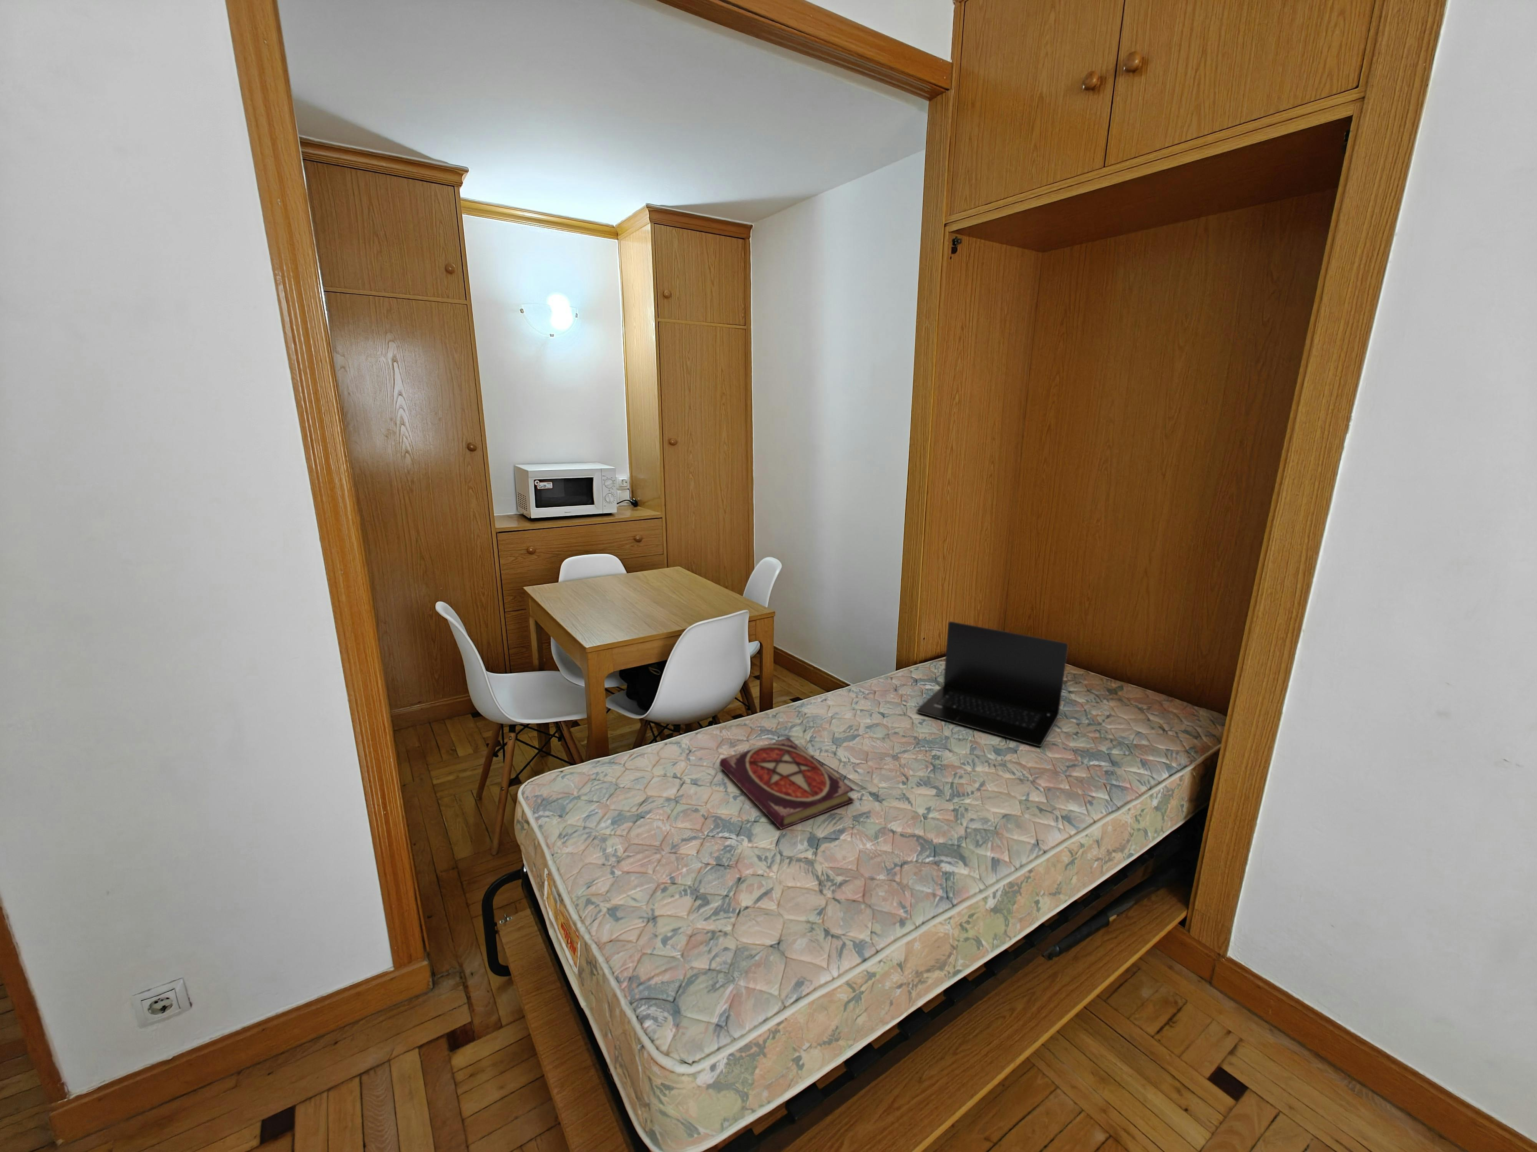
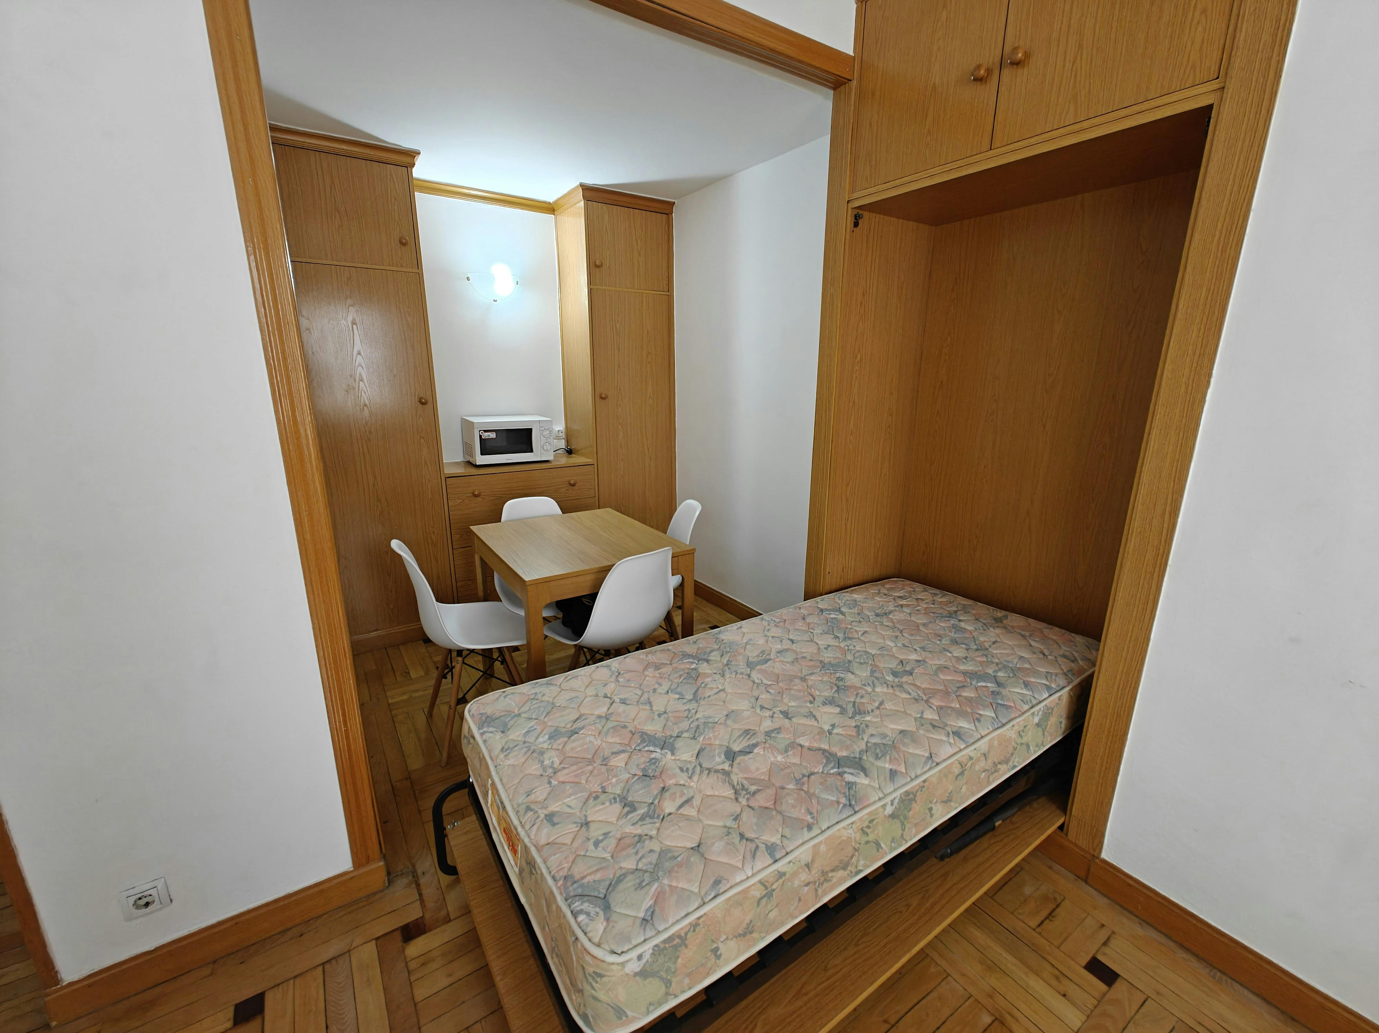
- book [719,737,854,830]
- laptop [916,621,1069,747]
